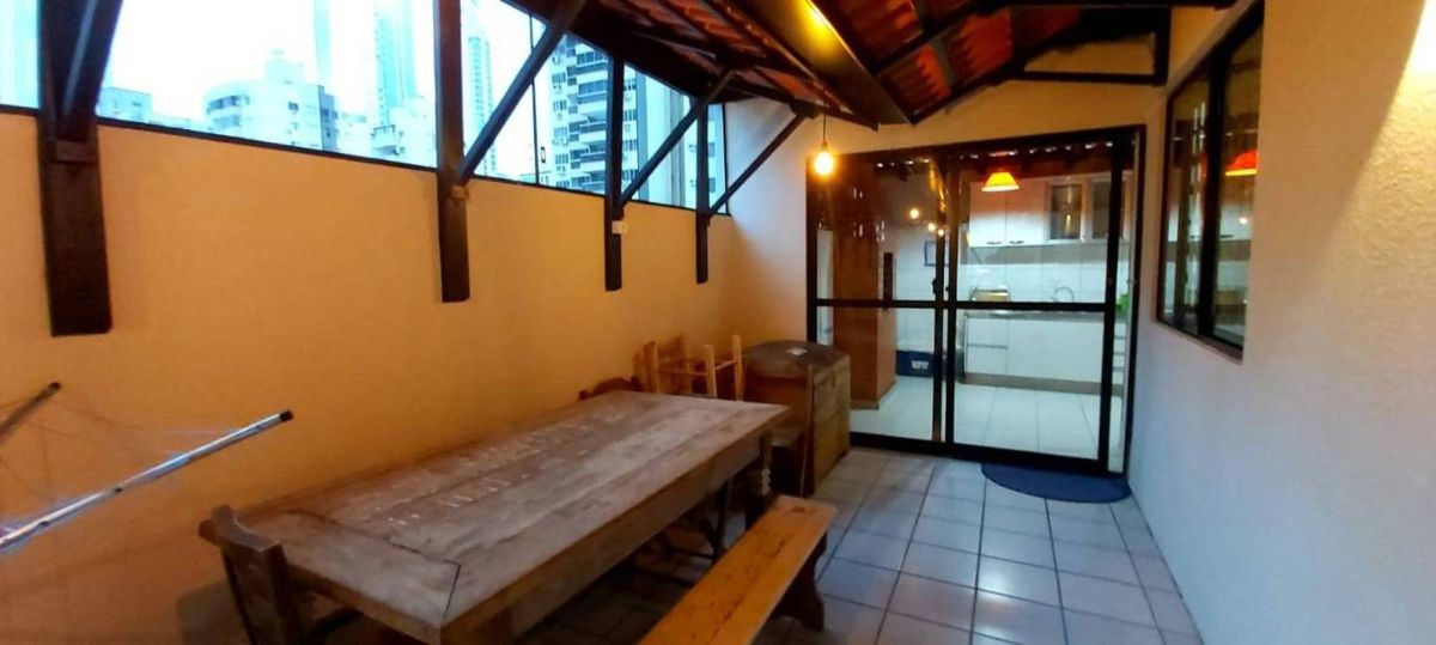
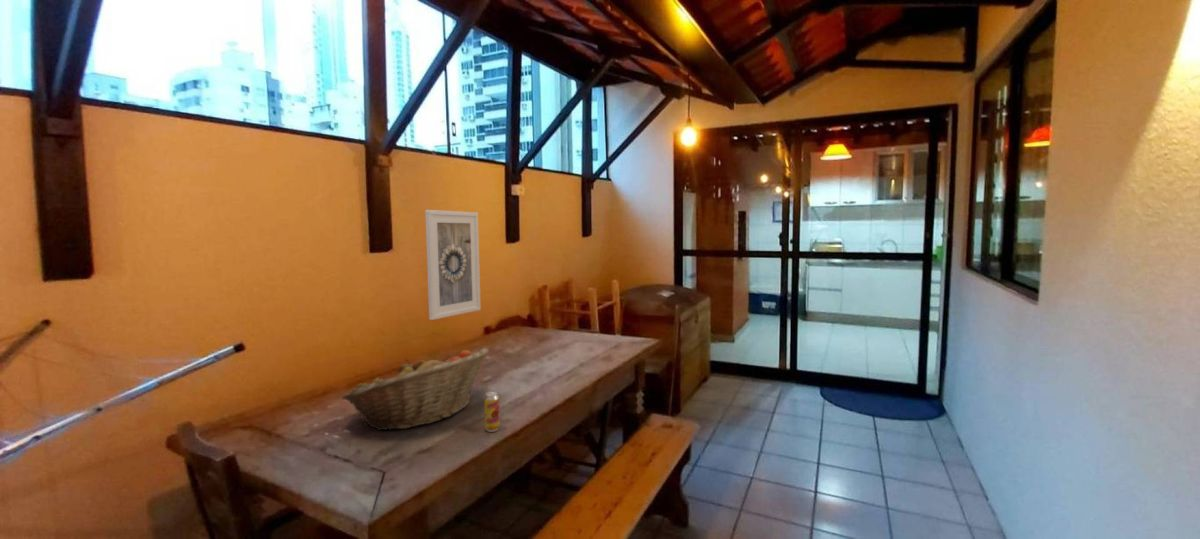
+ beverage can [483,390,501,433]
+ fruit basket [341,347,490,431]
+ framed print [424,209,482,321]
